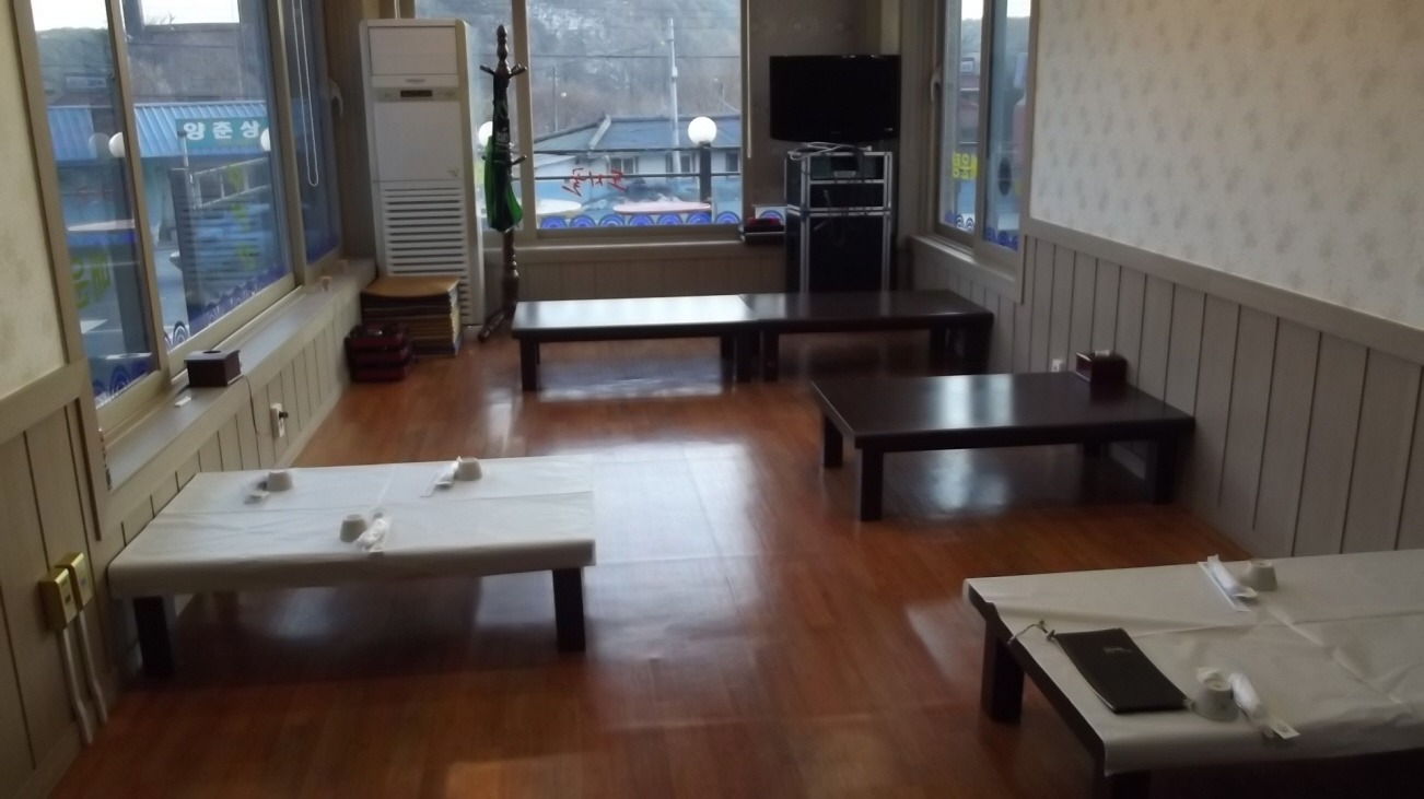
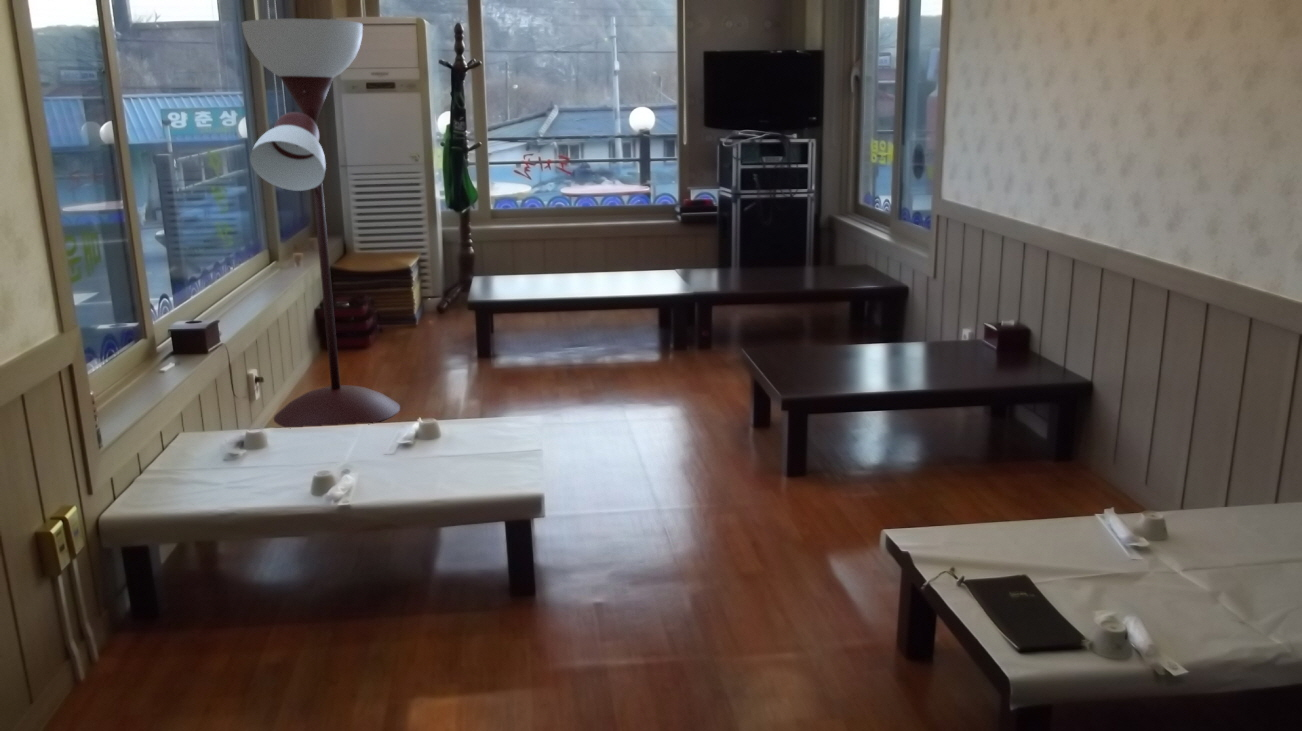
+ floor lamp [241,18,401,428]
